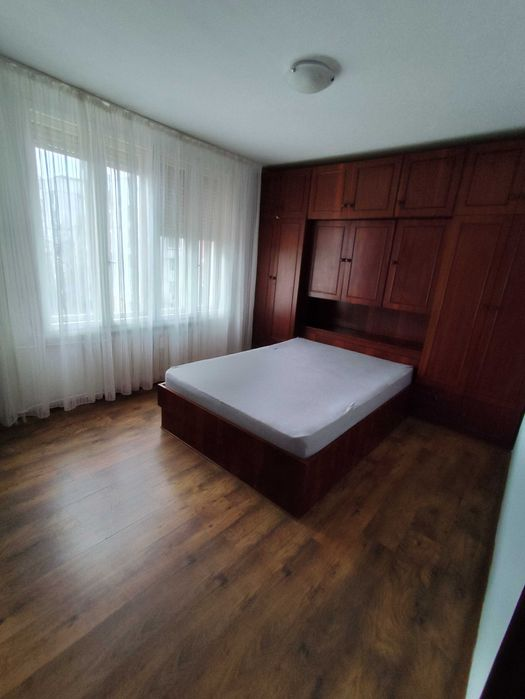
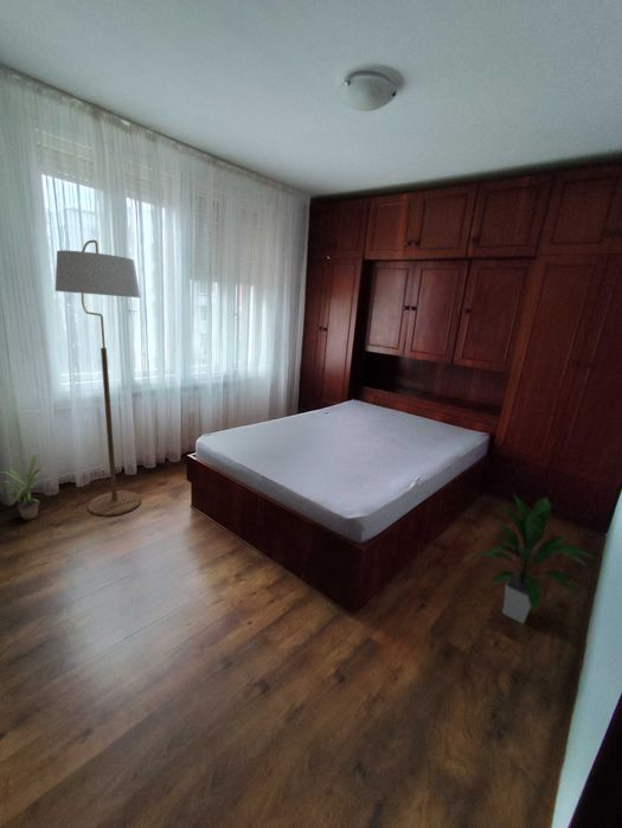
+ indoor plant [469,492,597,625]
+ potted plant [0,452,53,521]
+ floor lamp [54,239,142,518]
